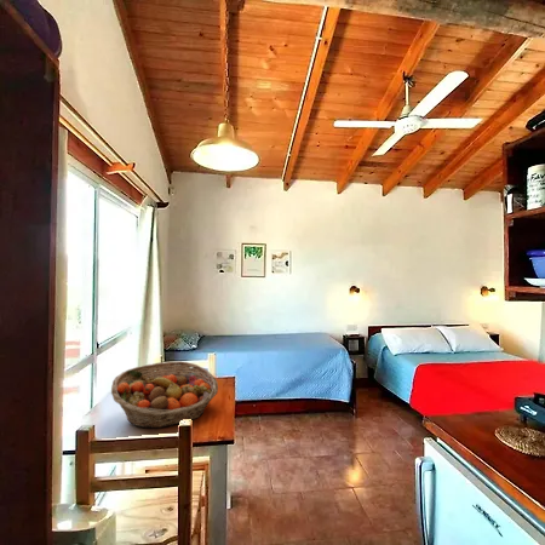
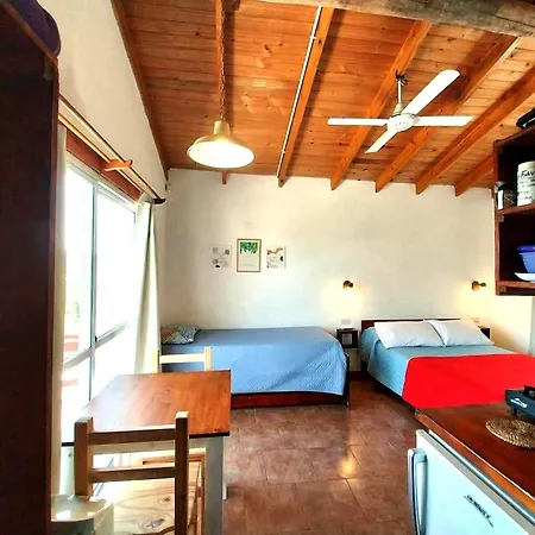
- fruit basket [110,360,219,430]
